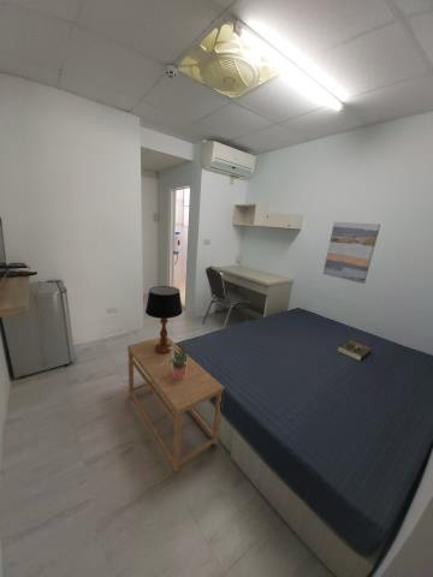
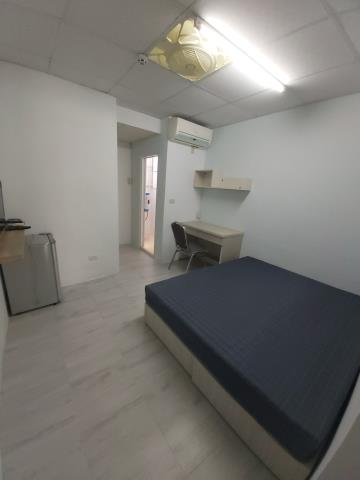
- potted plant [161,340,188,379]
- book [337,339,372,362]
- table lamp [144,285,184,353]
- wall art [321,221,381,285]
- side table [126,335,225,474]
